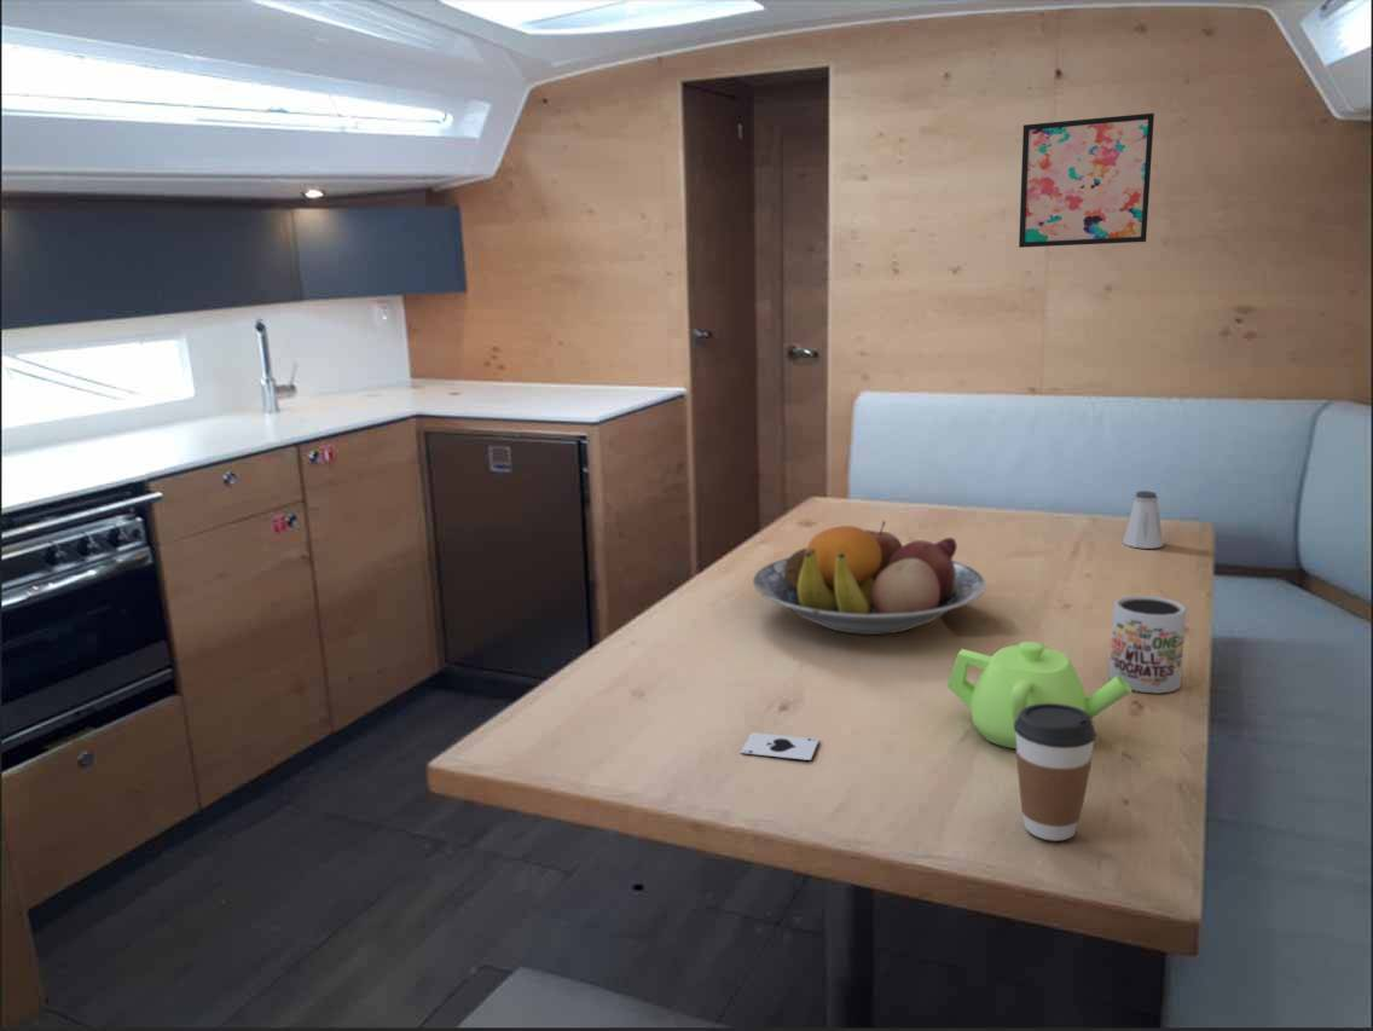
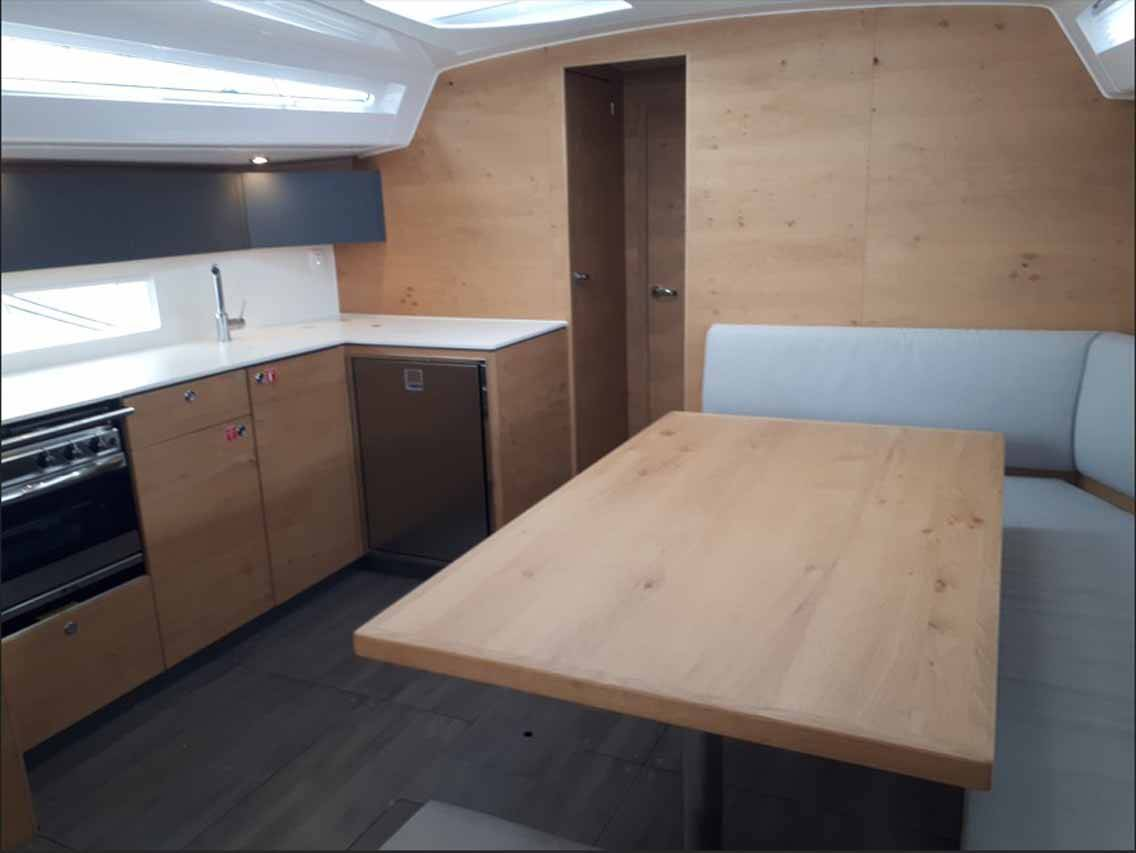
- saltshaker [1122,490,1164,550]
- teapot [946,641,1132,749]
- fruit bowl [752,520,987,636]
- playing card [740,731,821,761]
- mug [1108,595,1188,694]
- coffee cup [1014,703,1097,842]
- wall art [1018,112,1155,249]
